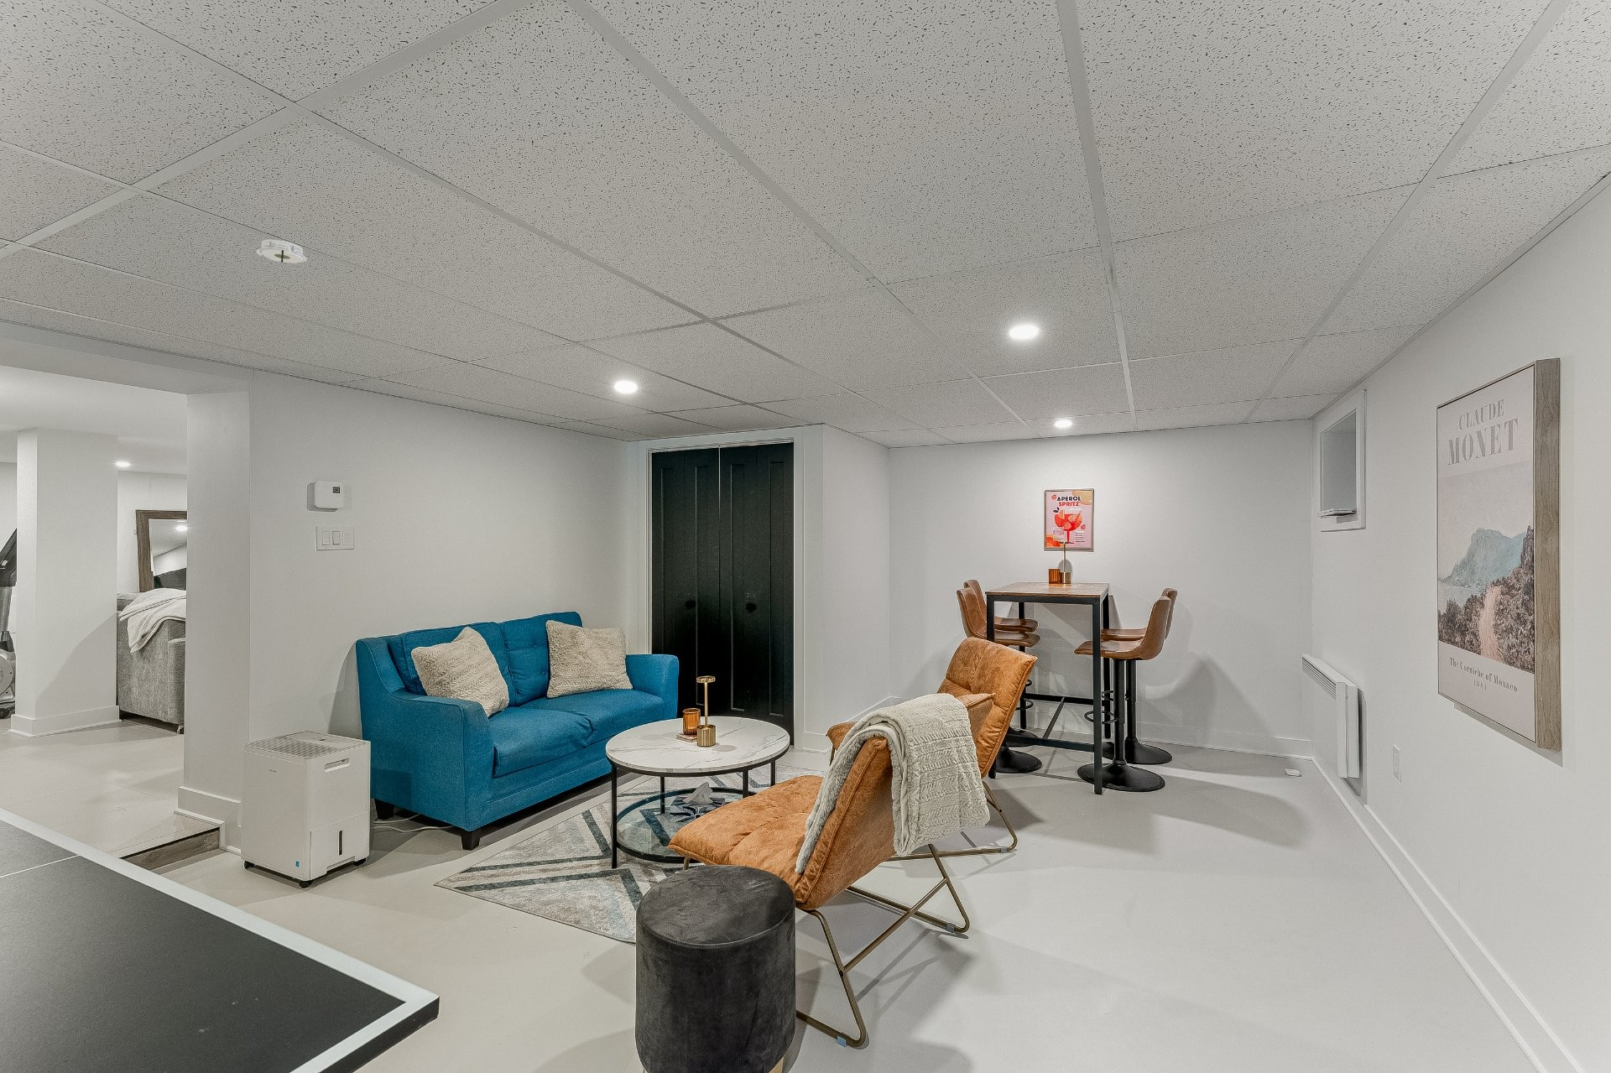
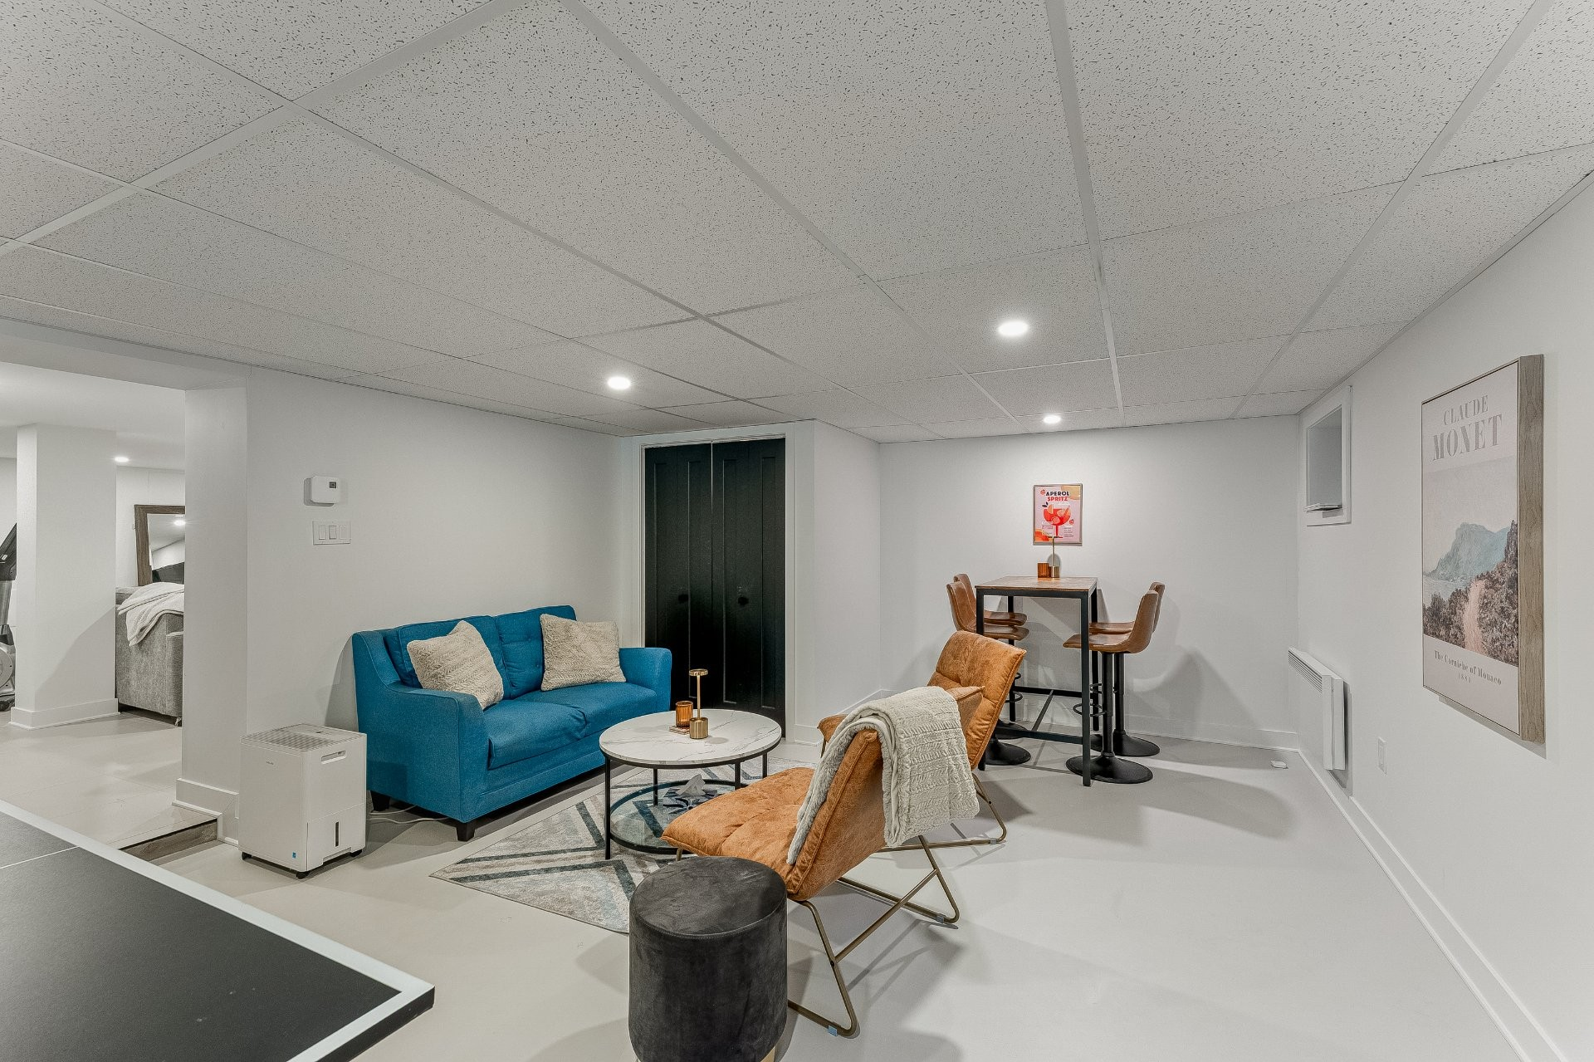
- smoke detector [254,240,308,263]
